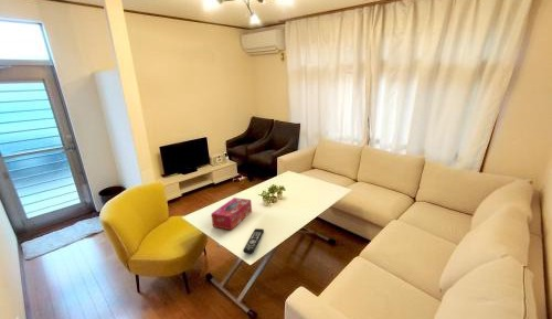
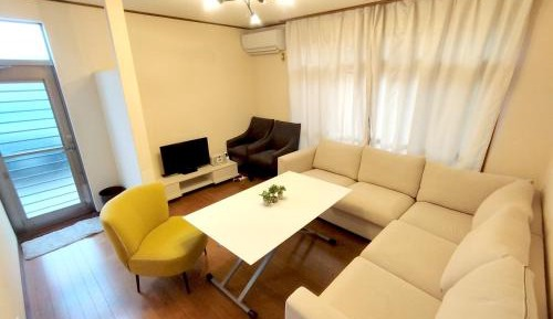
- tissue box [210,196,253,231]
- remote control [242,227,265,255]
